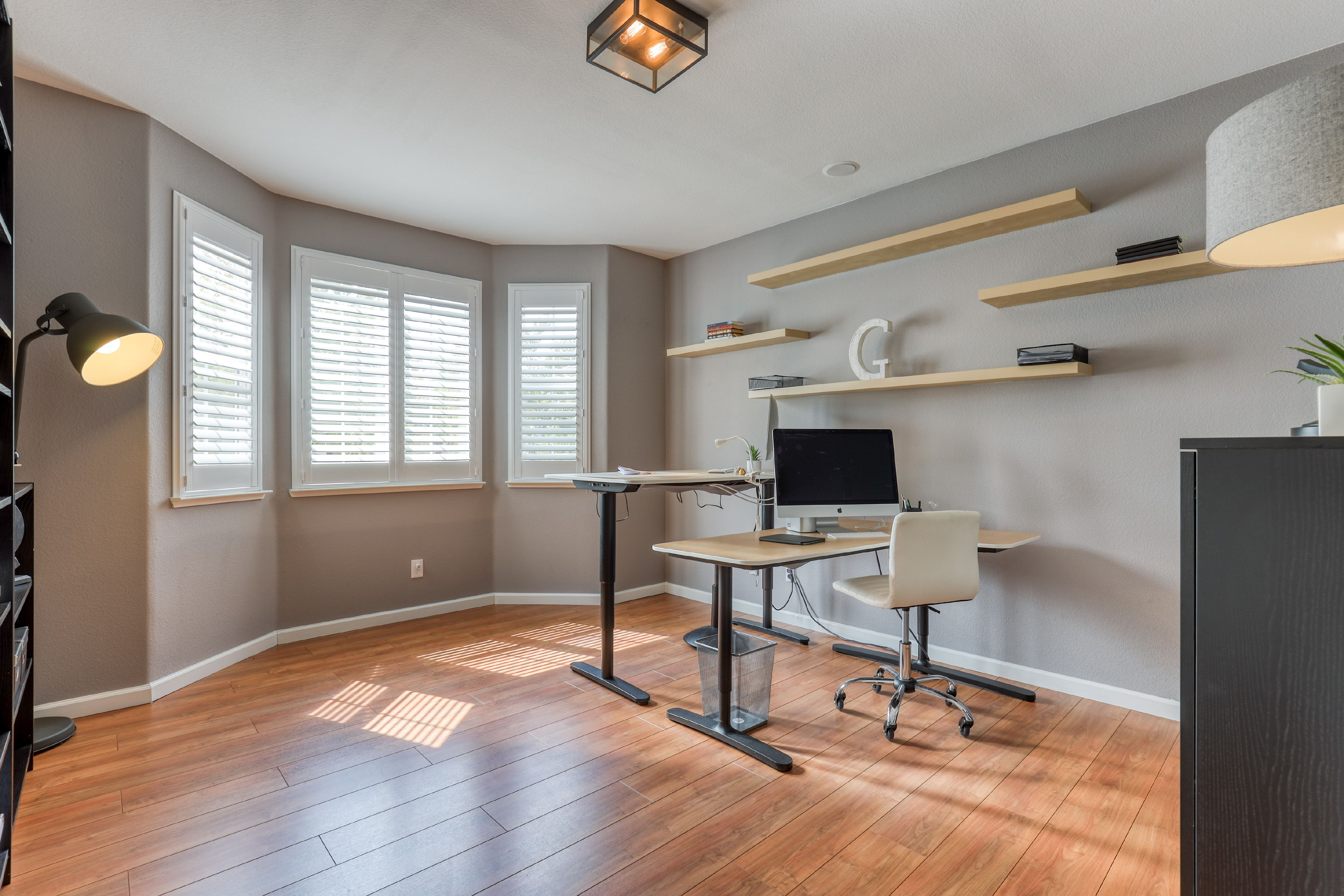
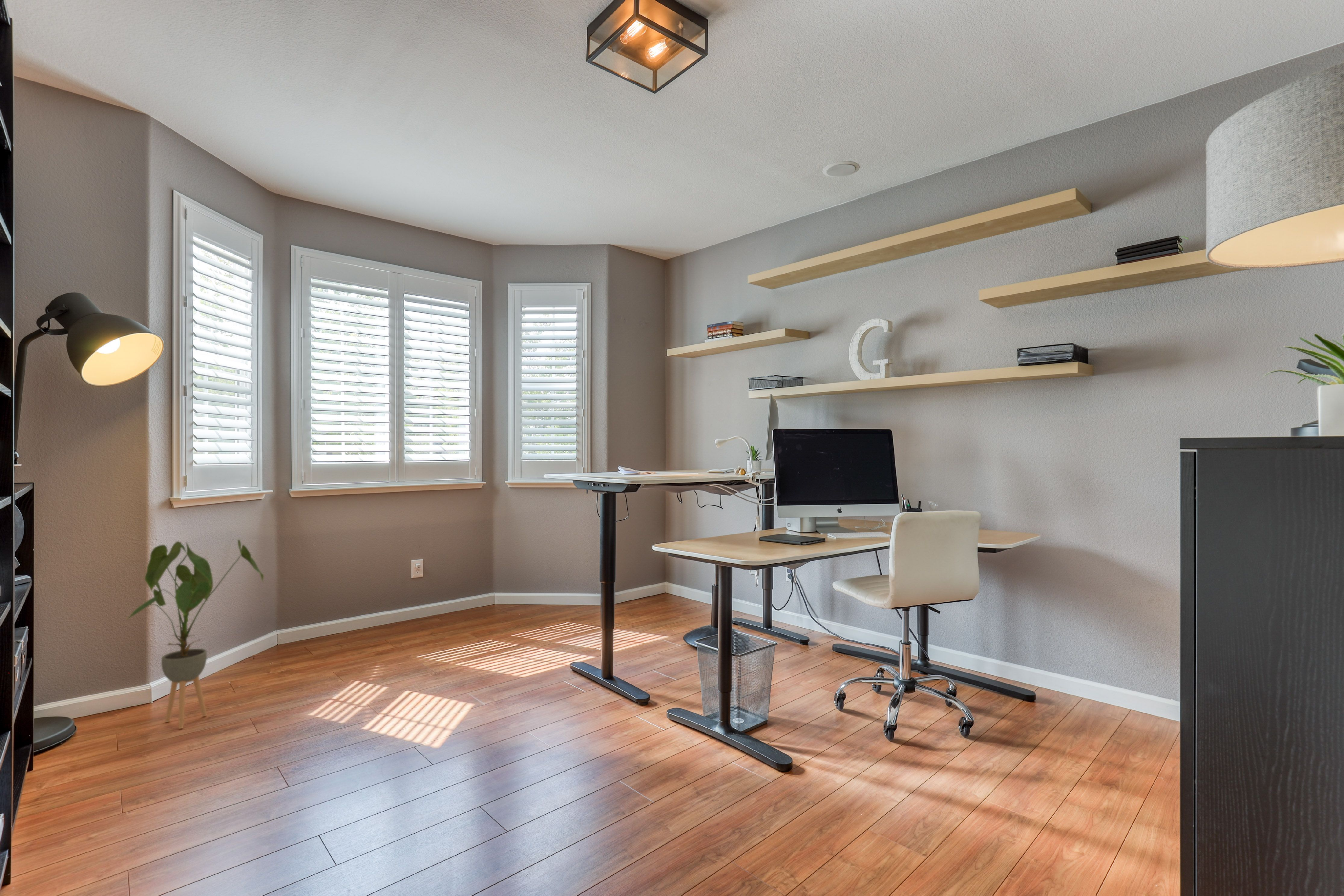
+ house plant [124,539,264,729]
